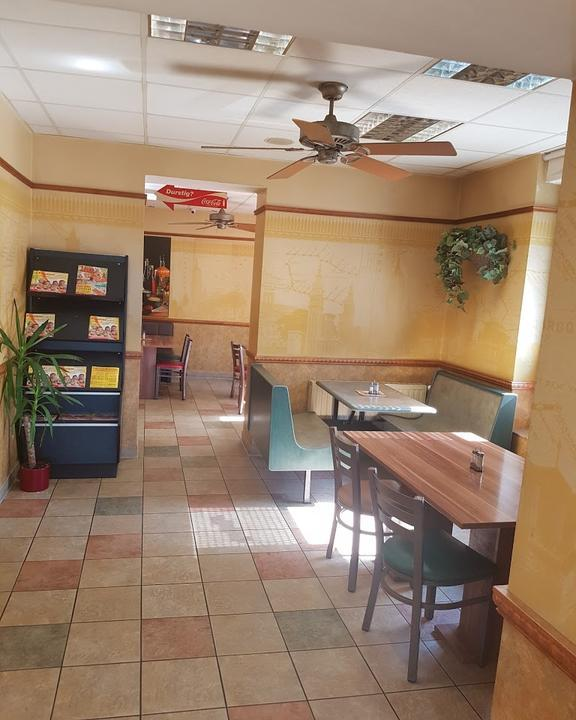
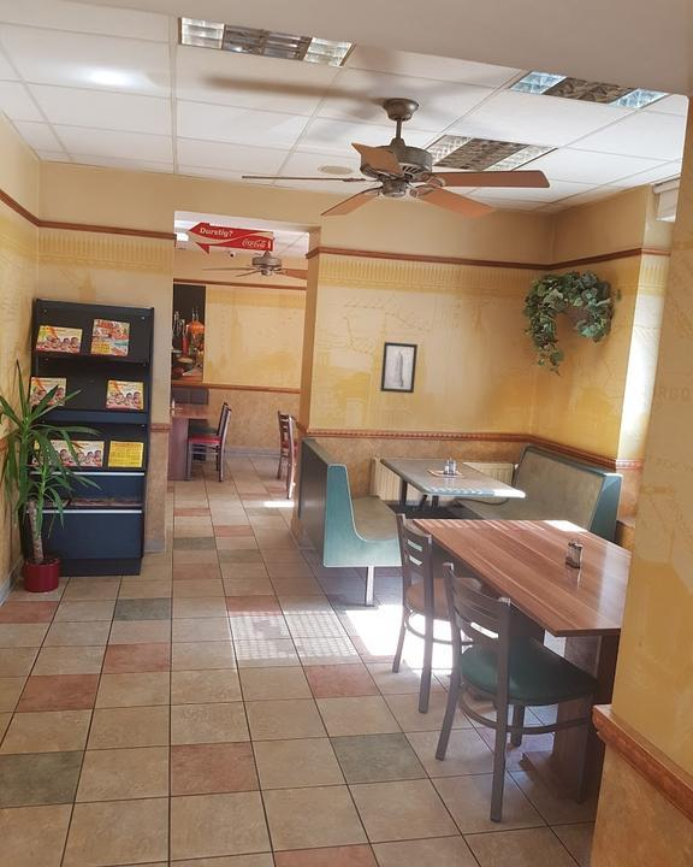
+ wall art [379,341,419,395]
